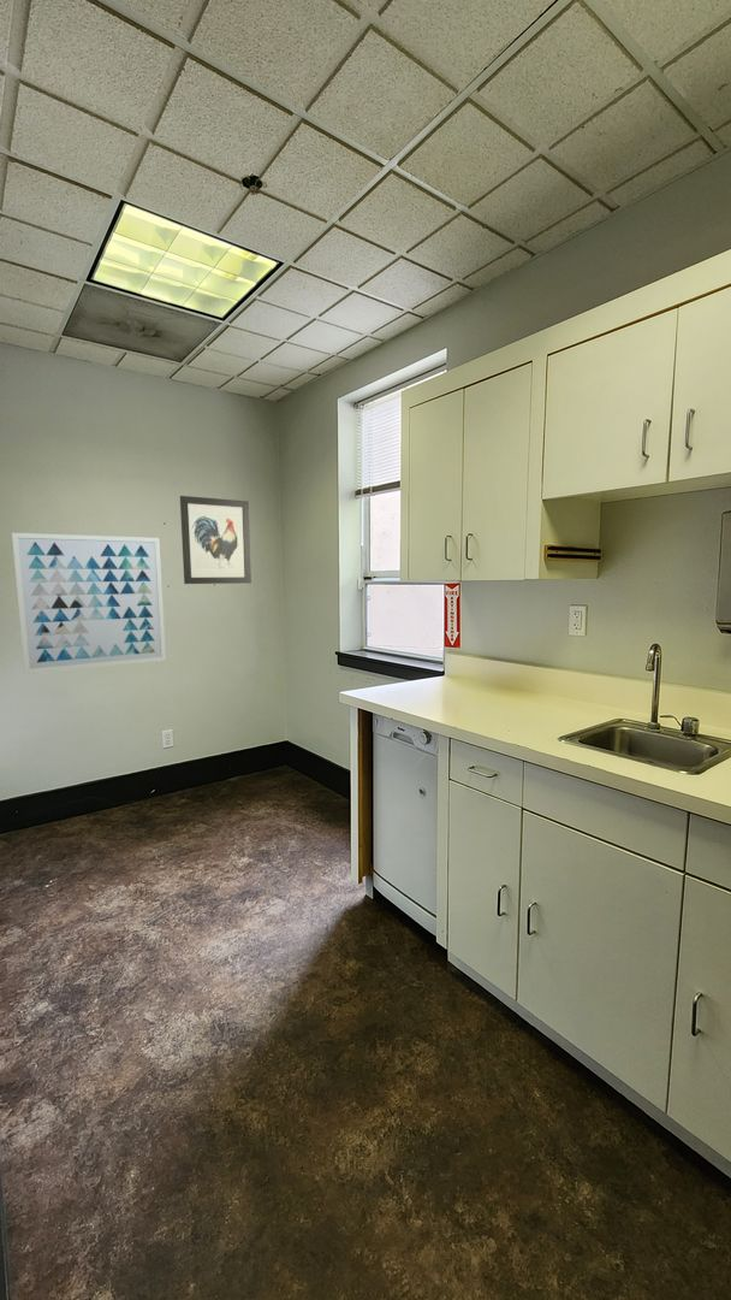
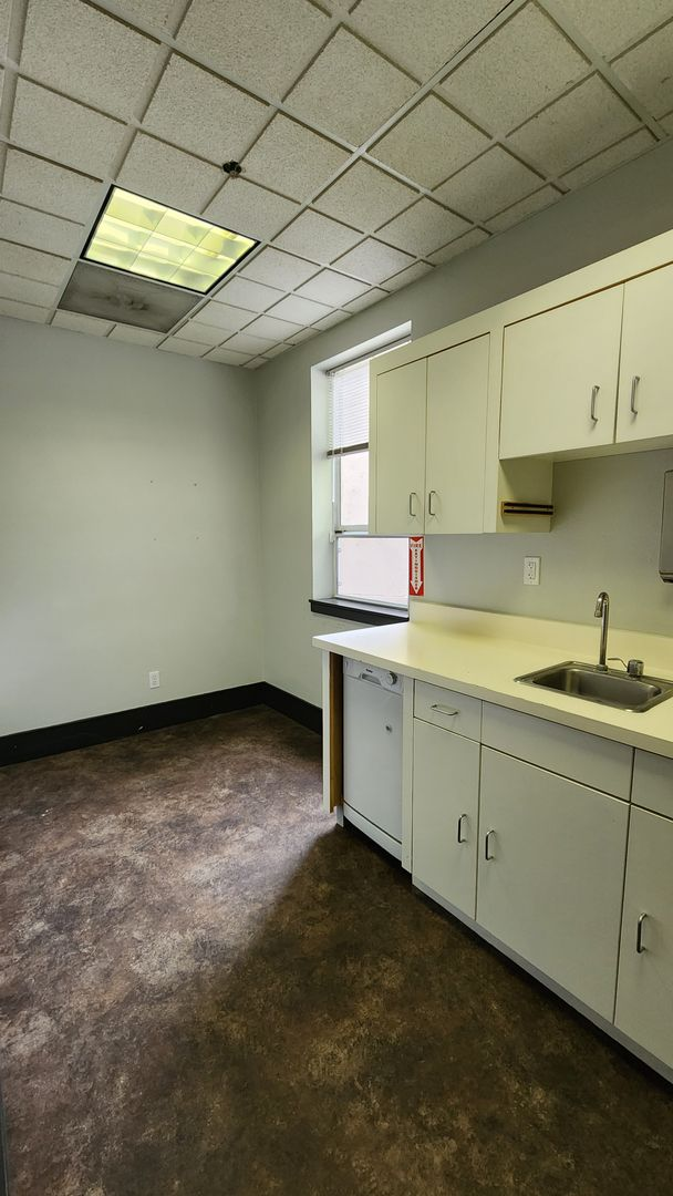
- wall art [11,532,167,675]
- wall art [179,495,252,585]
